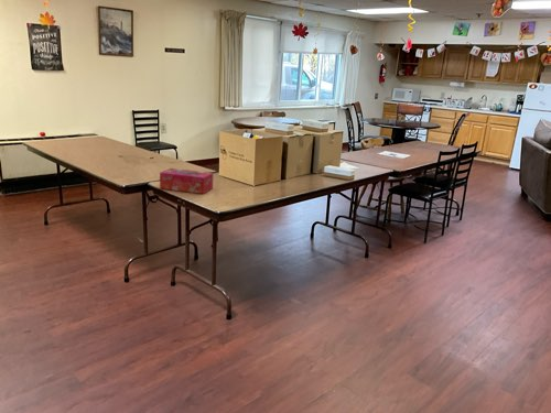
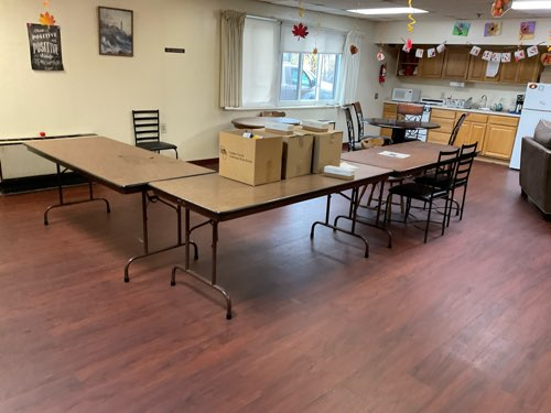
- tissue box [159,167,214,195]
